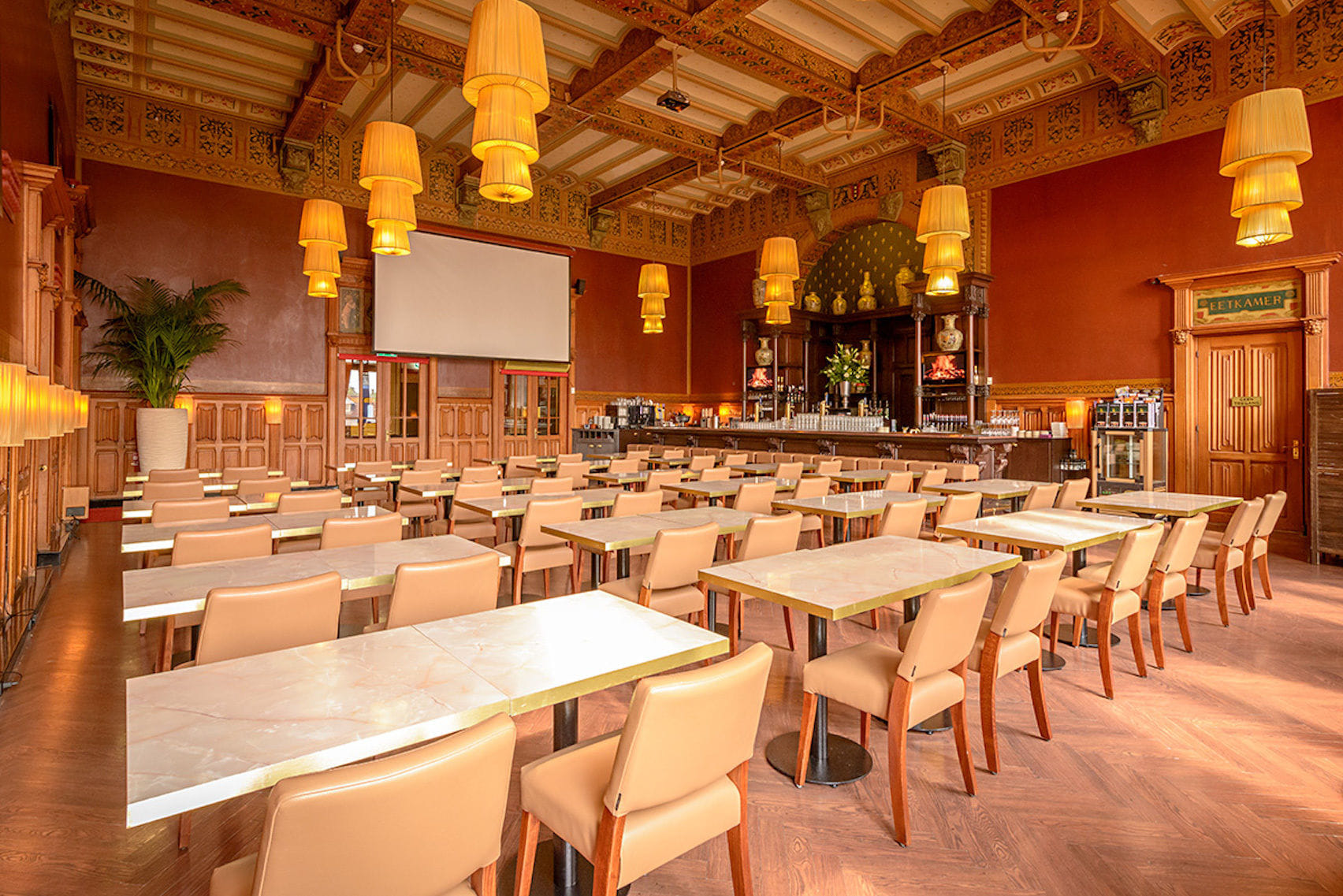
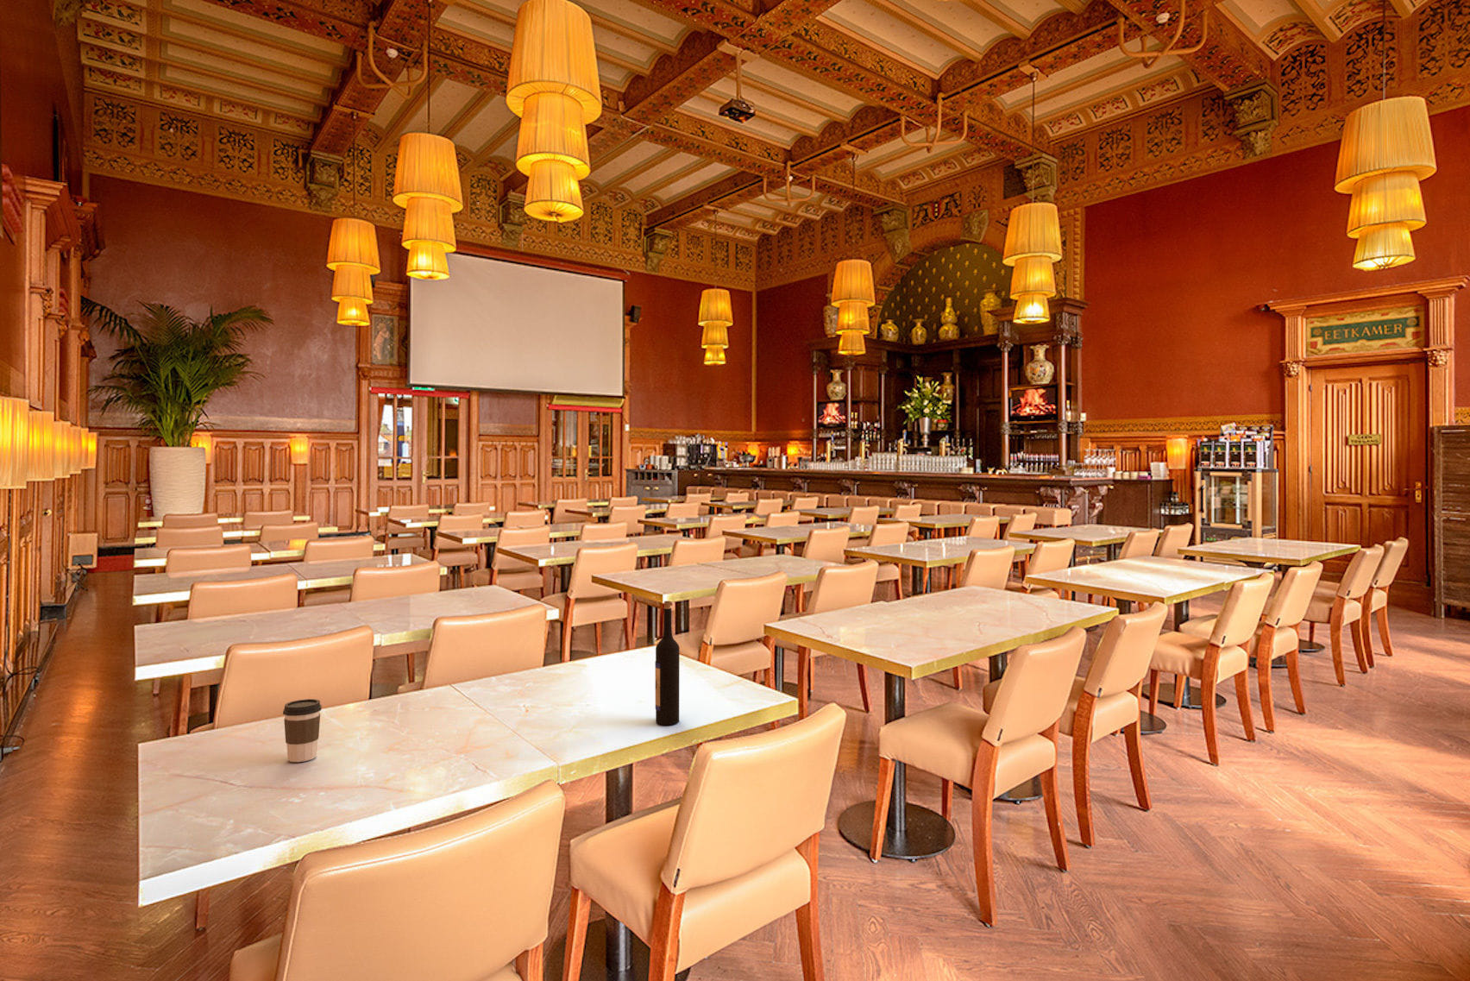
+ wine bottle [655,600,681,726]
+ coffee cup [282,699,323,763]
